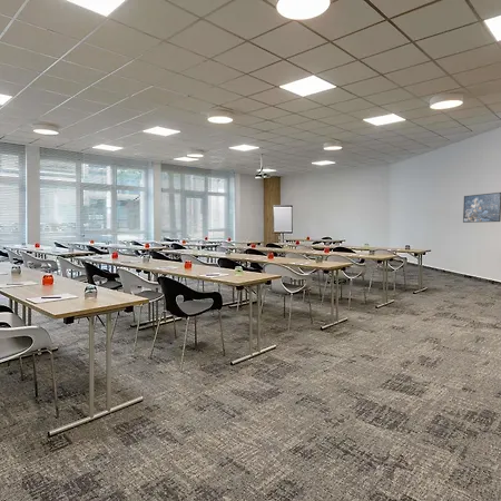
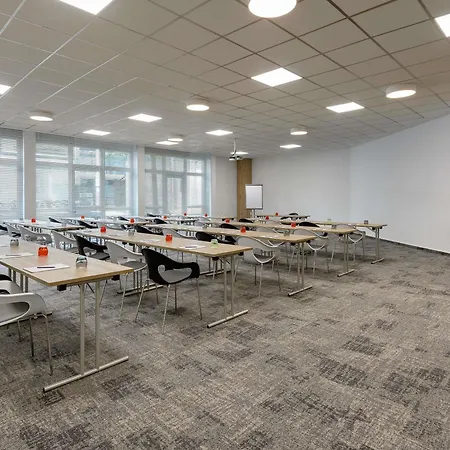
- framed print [462,191,501,224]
